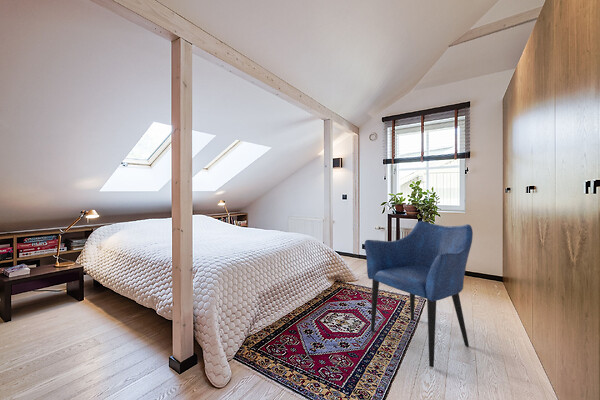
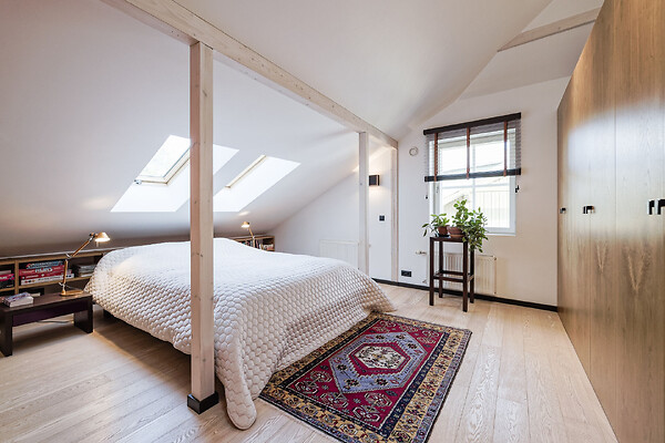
- armchair [364,220,474,368]
